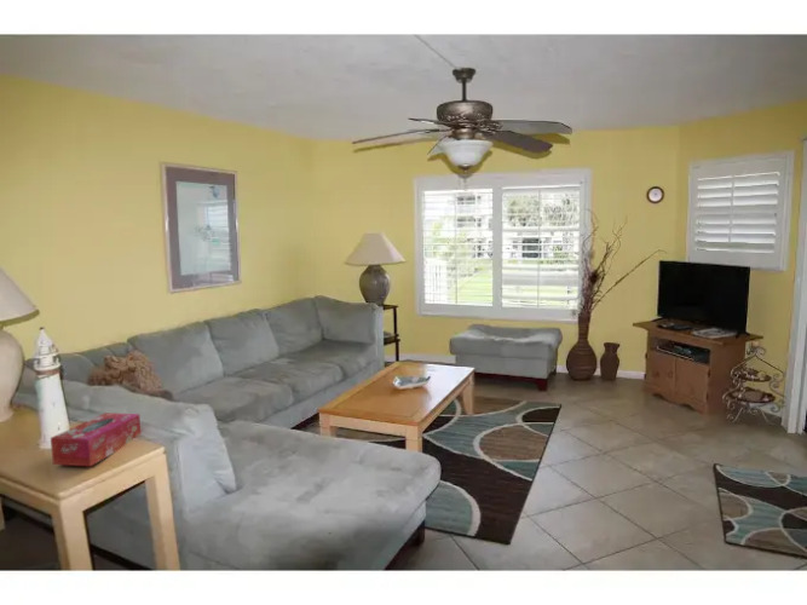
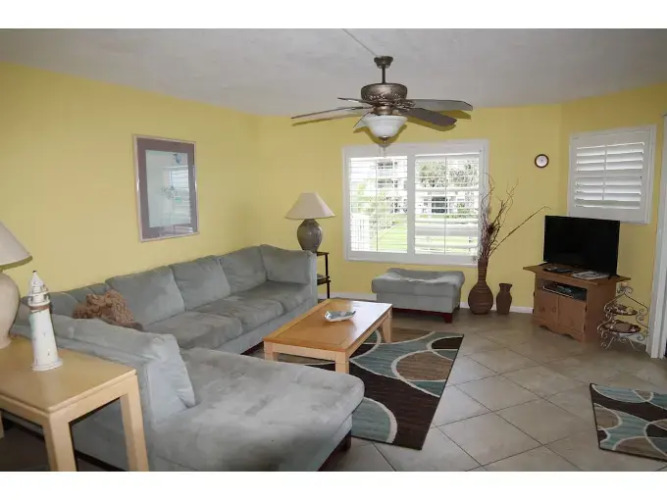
- tissue box [50,411,142,467]
